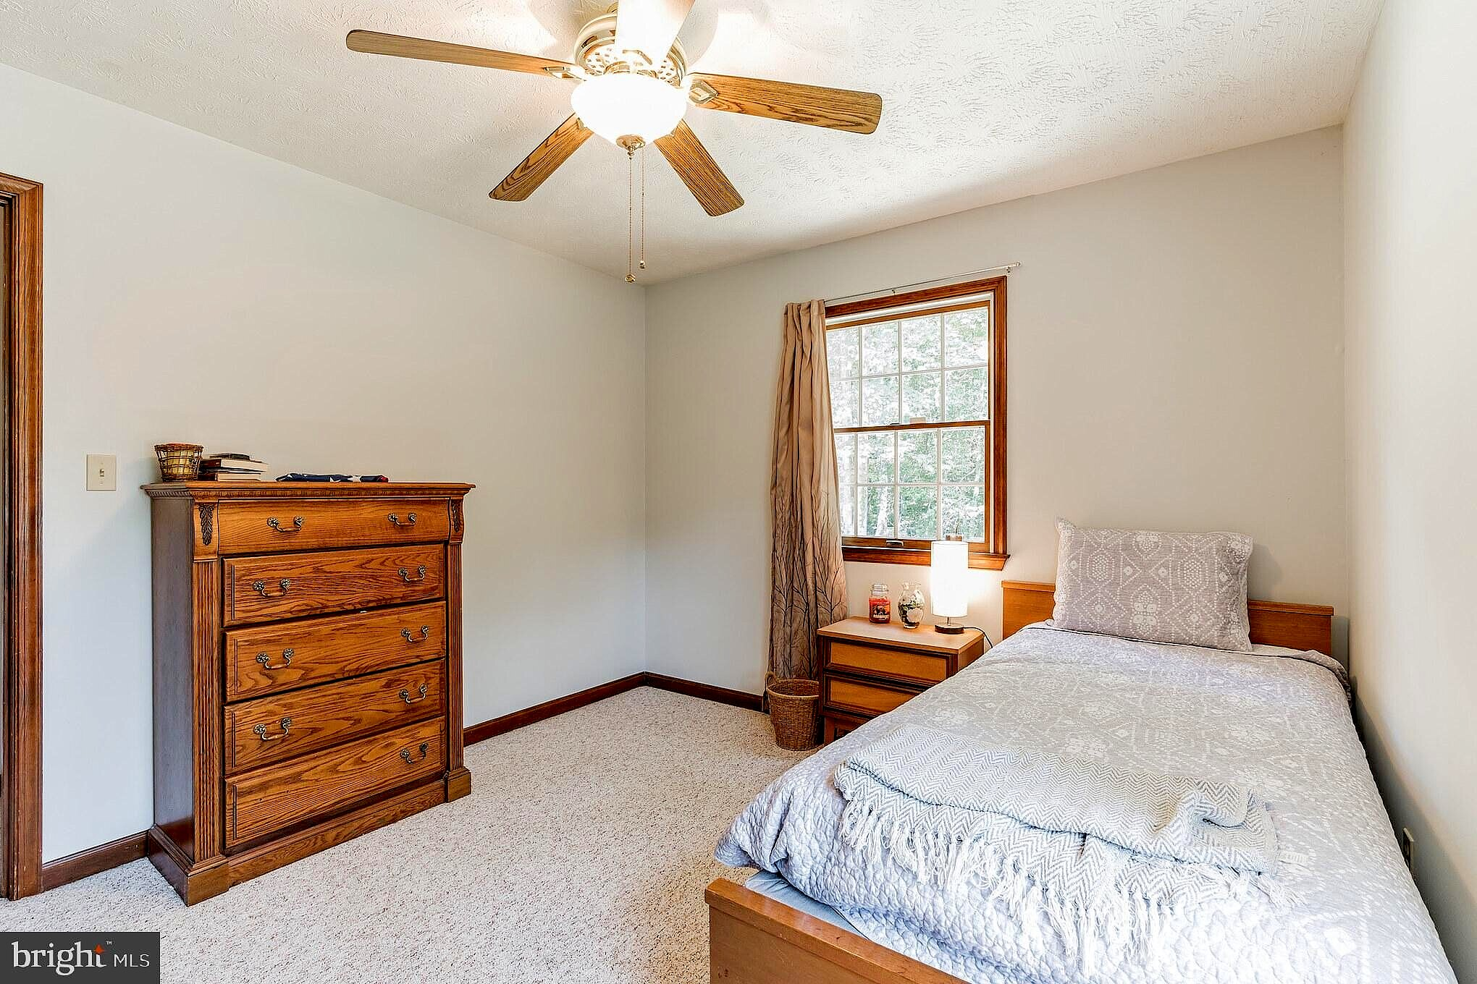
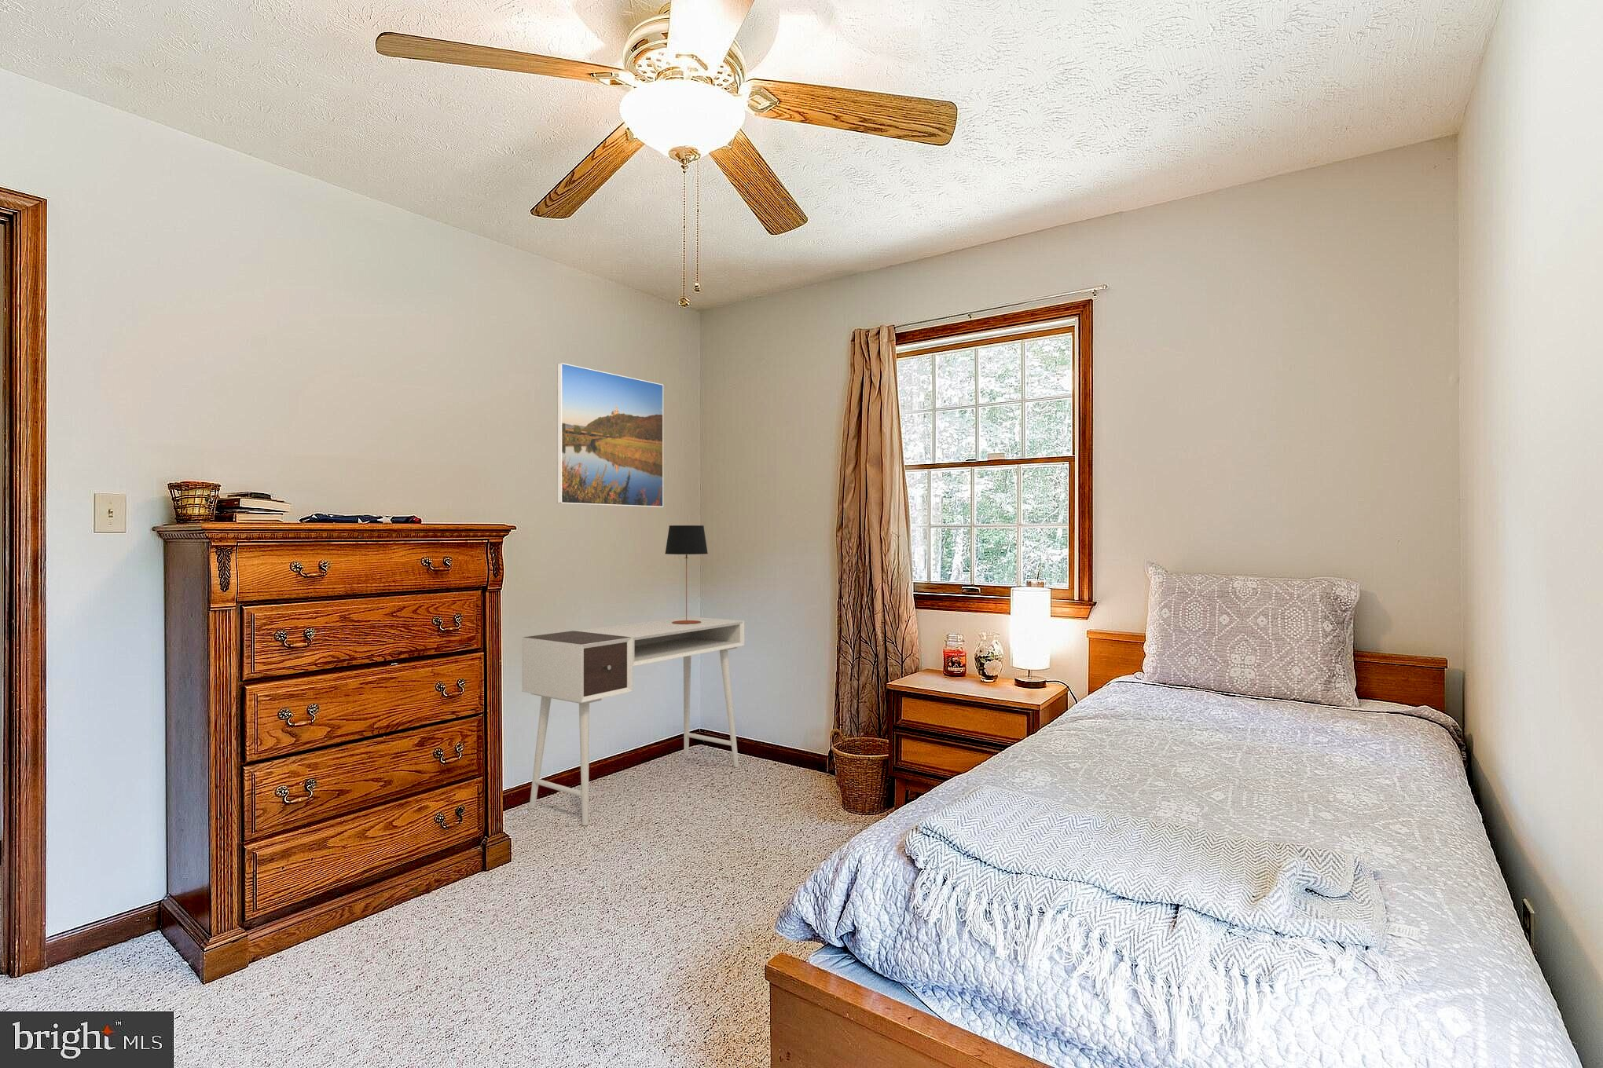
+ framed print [556,362,664,508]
+ table lamp [664,524,708,625]
+ desk [521,616,745,826]
